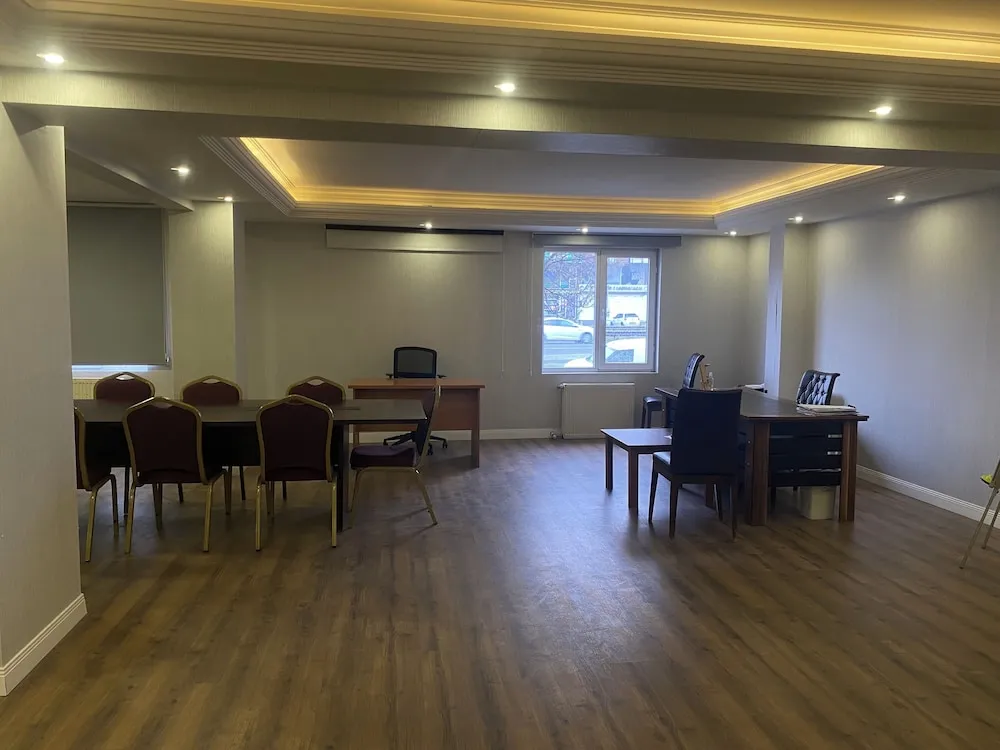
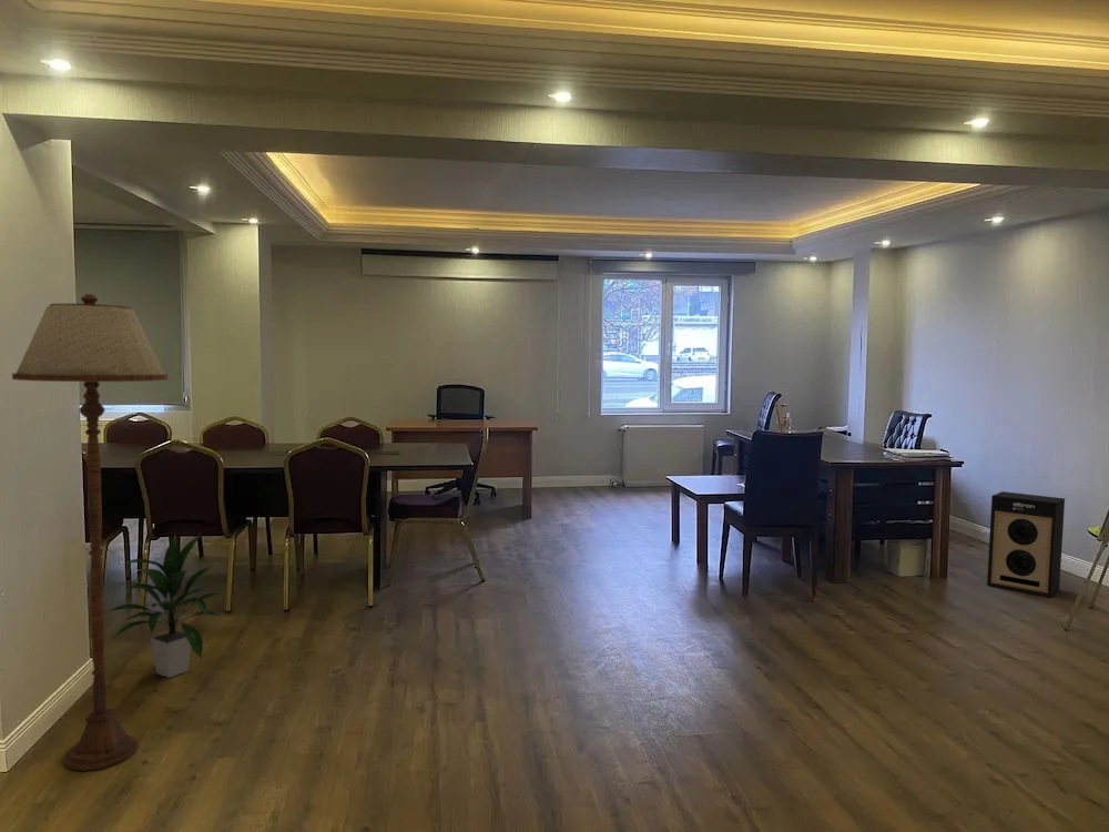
+ floor lamp [11,293,169,772]
+ speaker [986,490,1066,598]
+ indoor plant [105,531,224,679]
